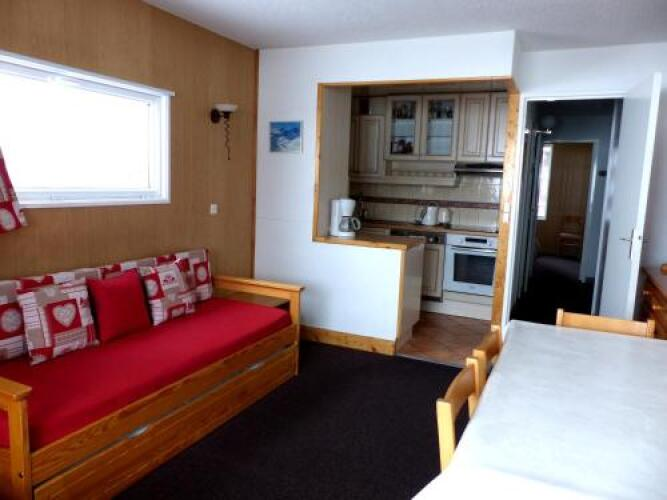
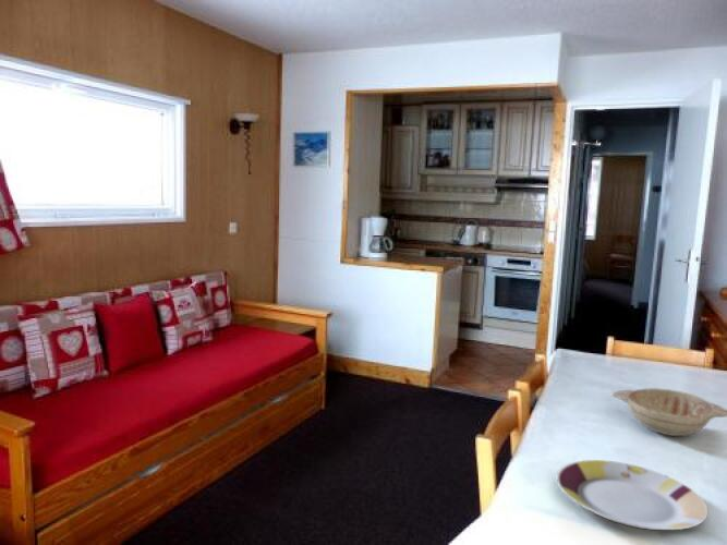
+ decorative bowl [611,387,727,437]
+ plate [555,459,708,531]
